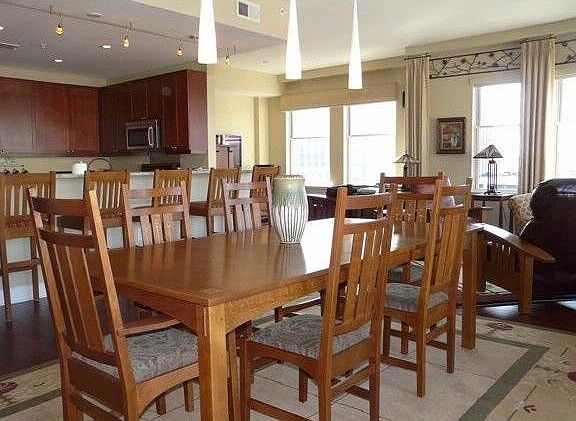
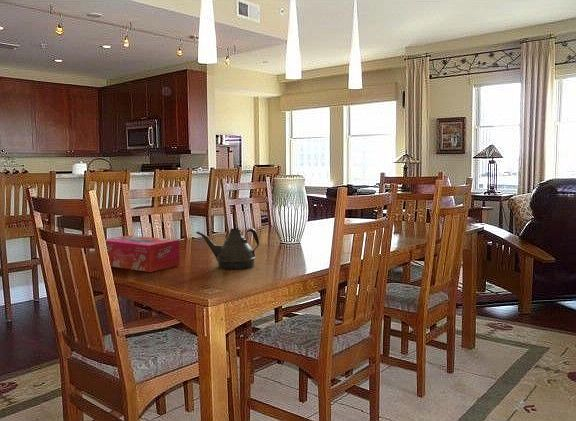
+ teapot [195,227,260,270]
+ tissue box [105,234,181,273]
